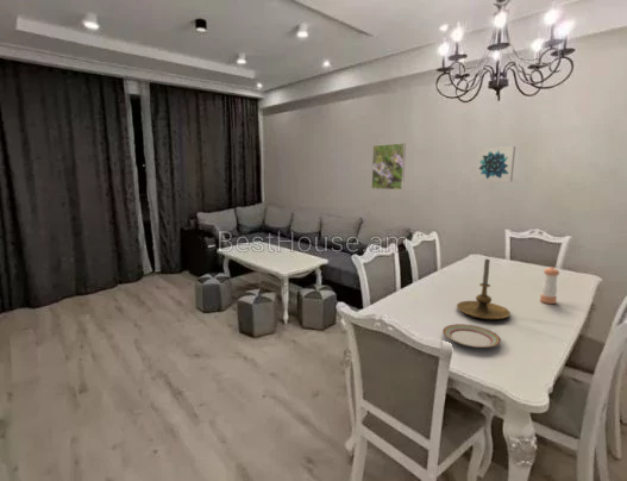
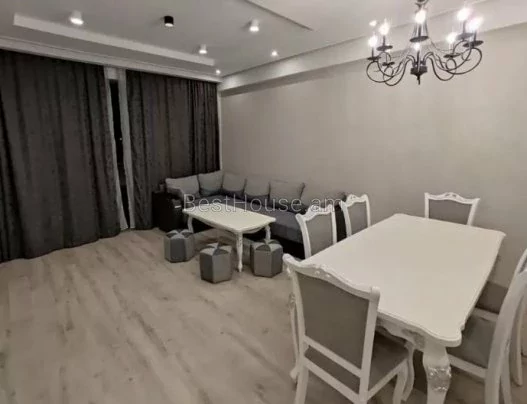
- plate [441,323,502,349]
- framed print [370,142,407,190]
- pepper shaker [539,266,560,305]
- candle holder [456,258,512,320]
- wall art [475,145,516,183]
